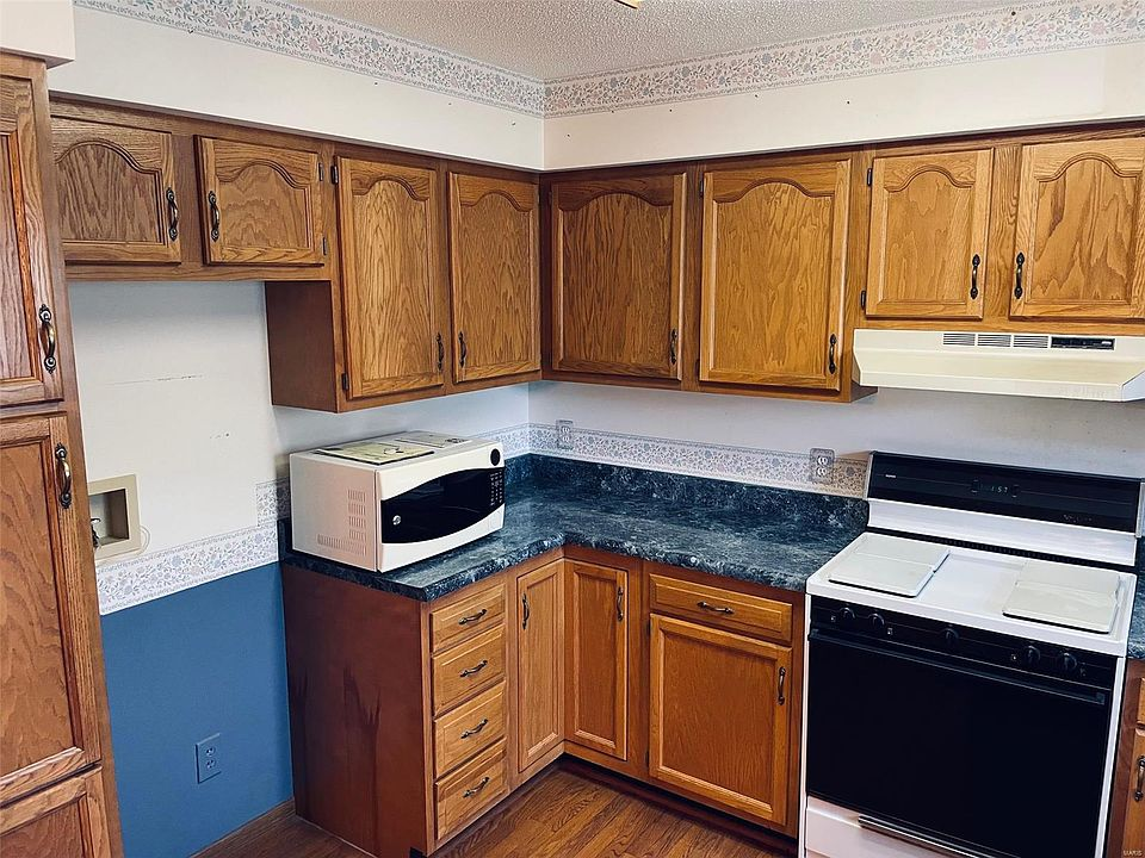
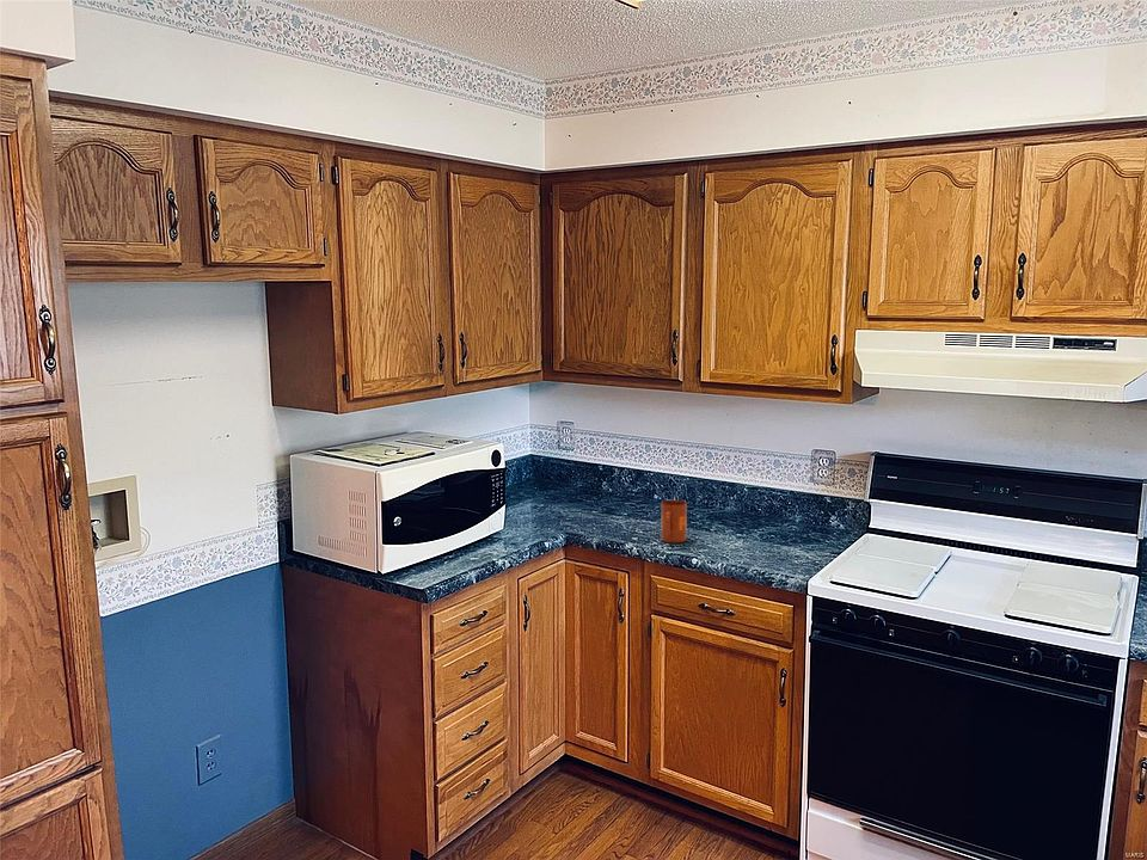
+ mug [661,499,688,543]
